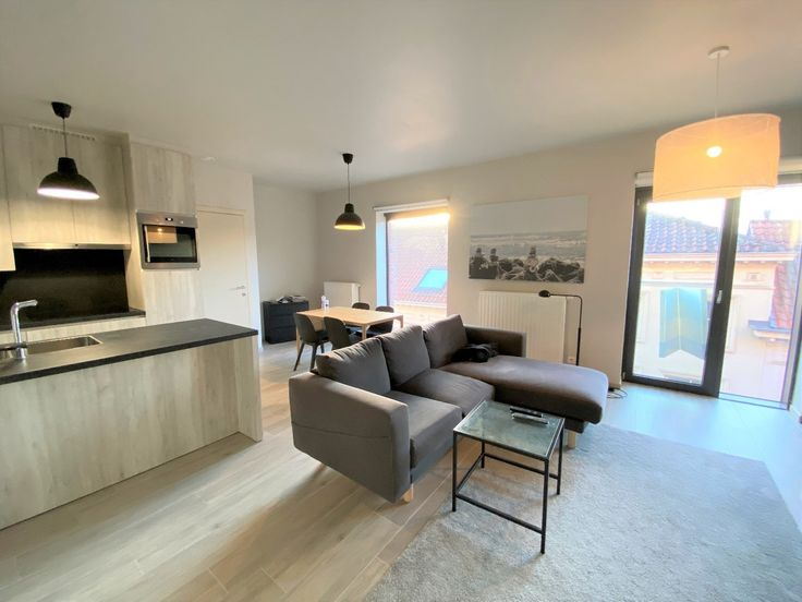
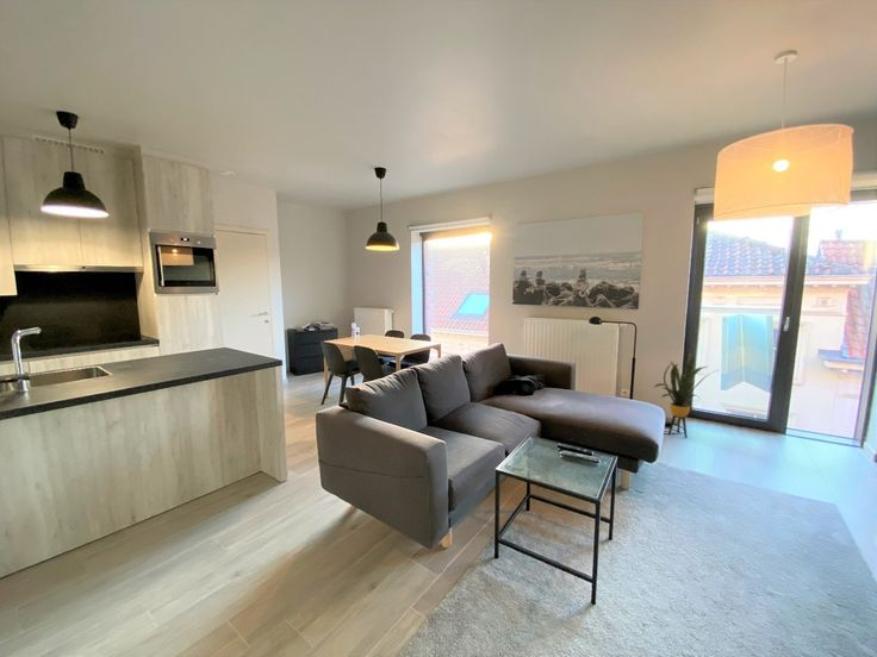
+ house plant [652,351,719,439]
